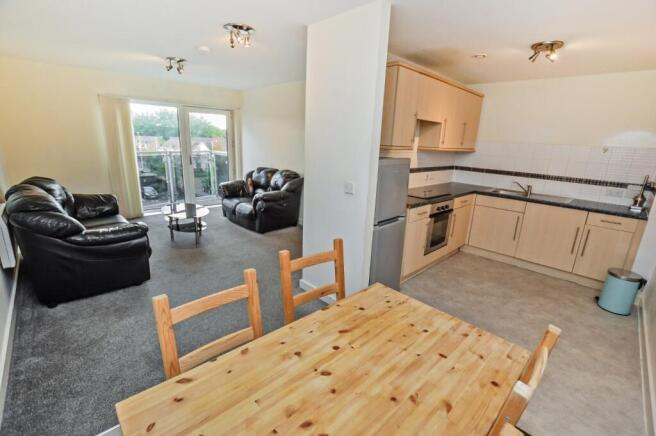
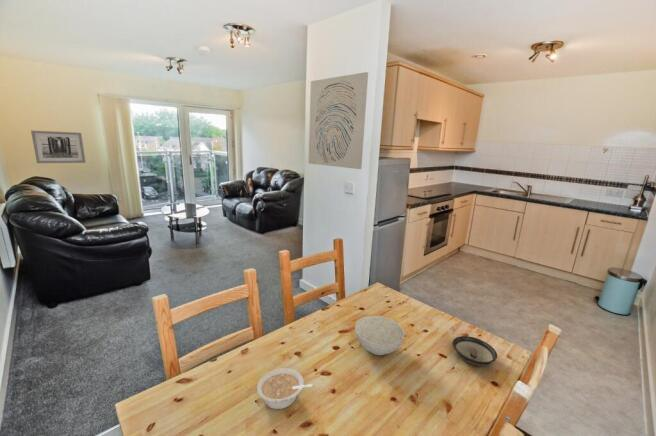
+ saucer [451,335,498,366]
+ legume [256,367,313,410]
+ wall art [30,130,86,164]
+ bowl [354,315,405,356]
+ wall art [308,71,369,170]
